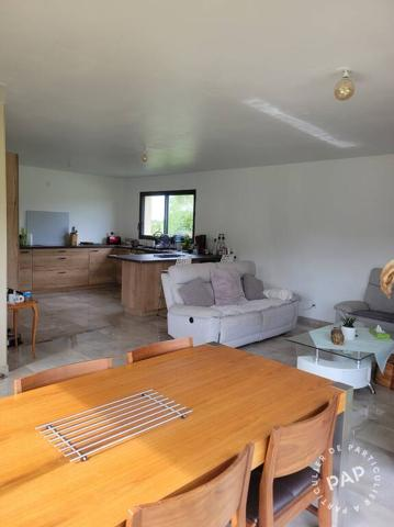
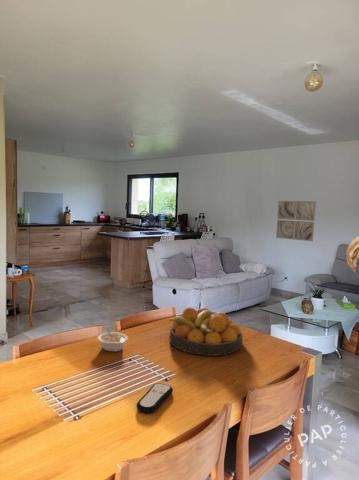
+ remote control [136,382,174,414]
+ fruit bowl [168,306,244,357]
+ wall art [275,200,317,242]
+ legume [97,327,129,353]
